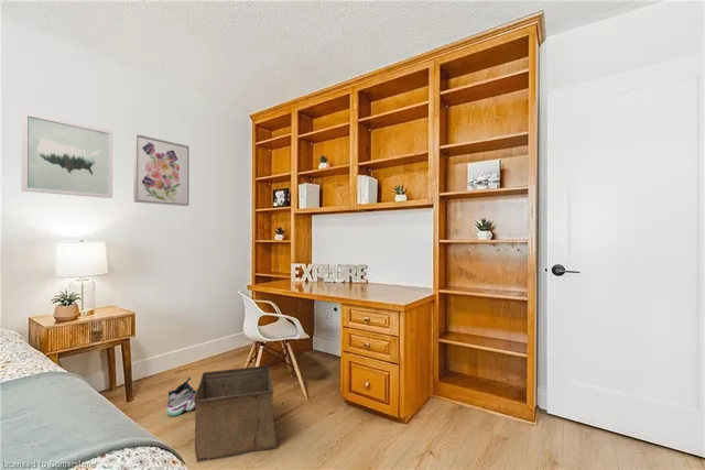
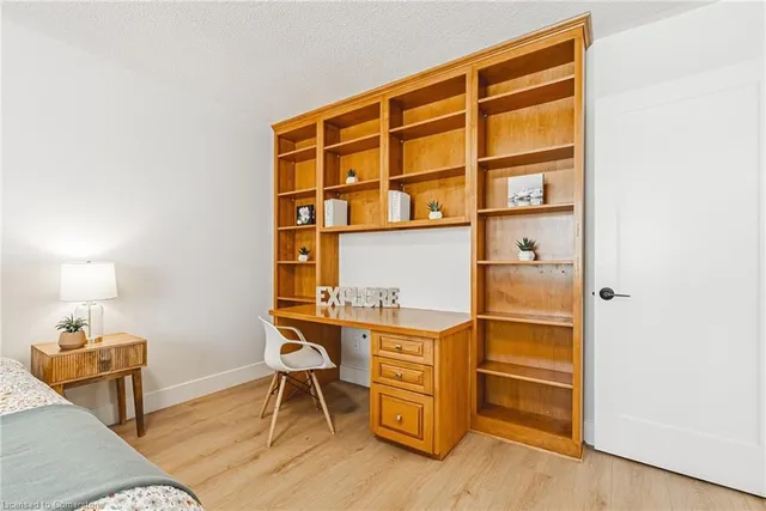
- sneaker [165,376,197,417]
- wall art [20,111,113,199]
- wall art [133,133,191,207]
- storage bin [194,364,278,463]
